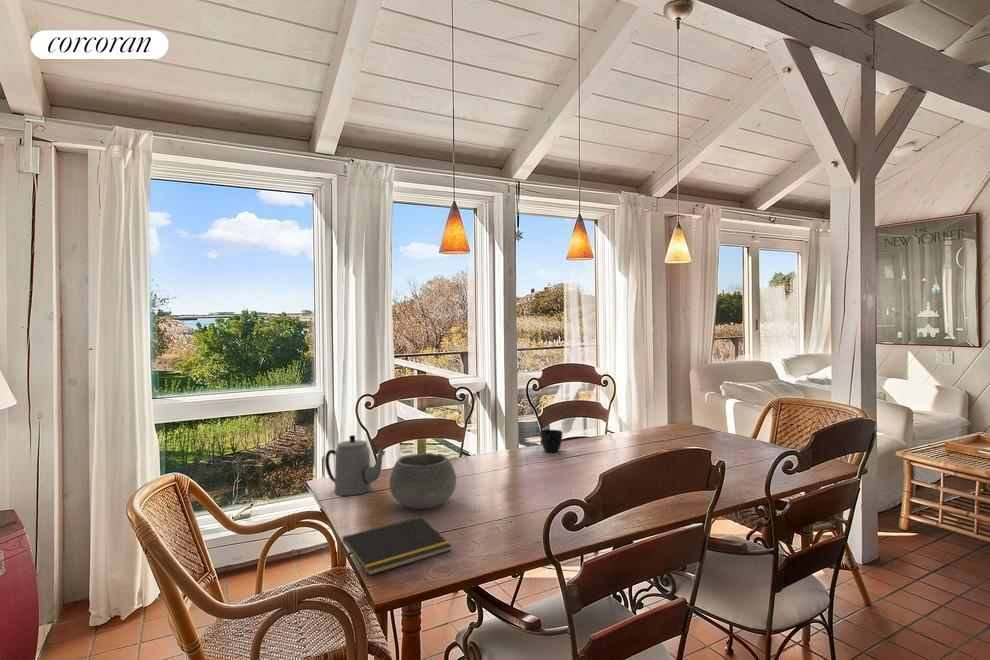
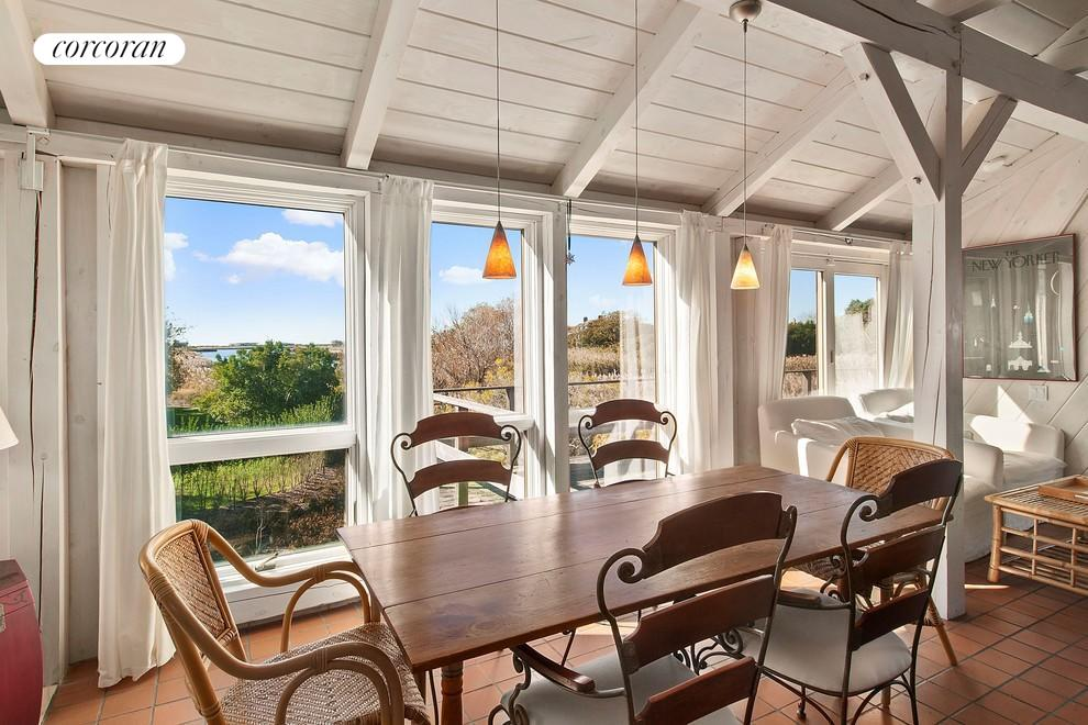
- teapot [324,434,386,496]
- notepad [339,516,453,576]
- cup [539,429,564,453]
- bowl [389,452,457,510]
